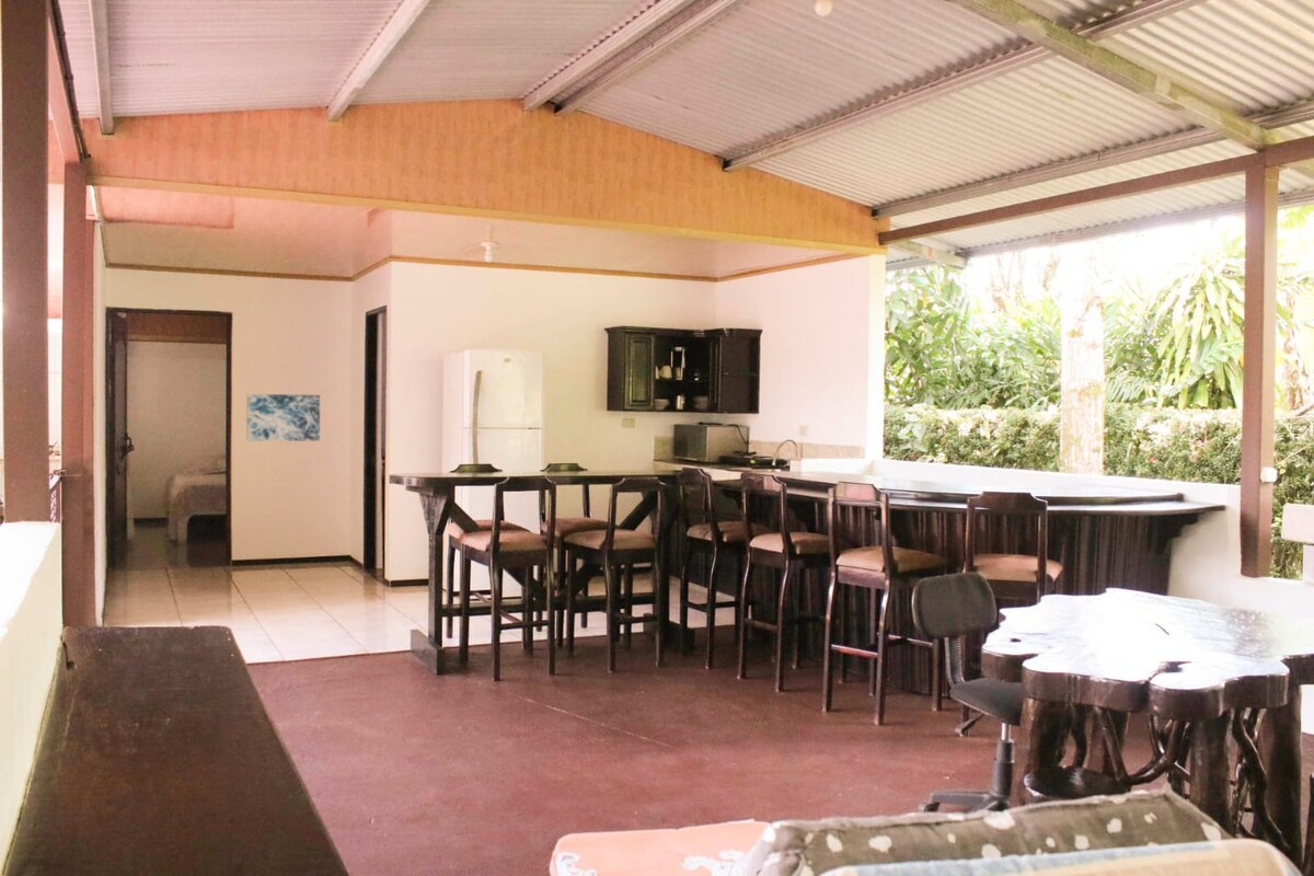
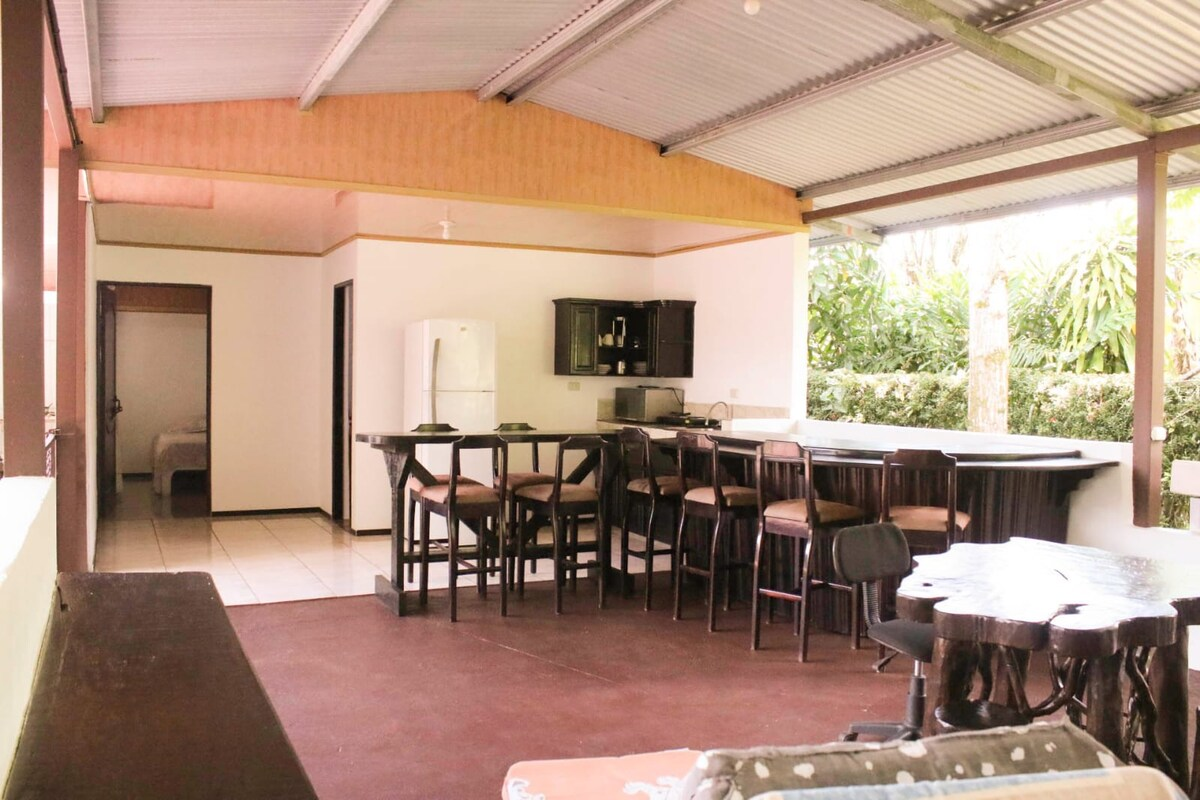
- wall art [246,393,321,442]
